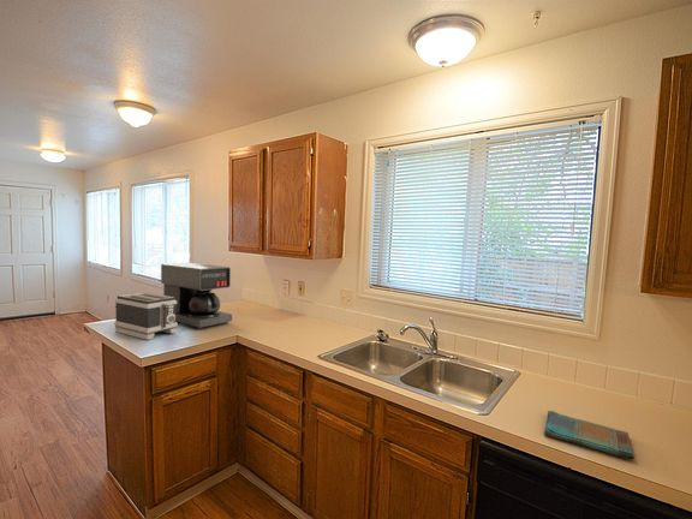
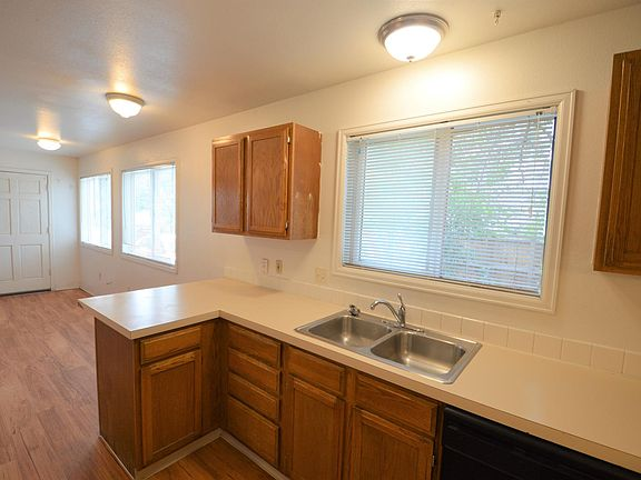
- coffee maker [160,262,233,330]
- toaster [113,292,179,341]
- dish towel [543,410,636,461]
